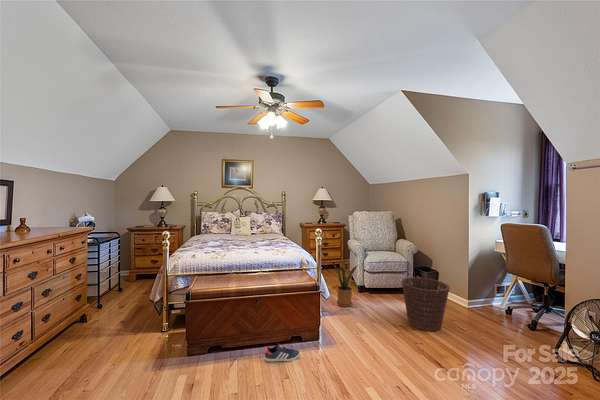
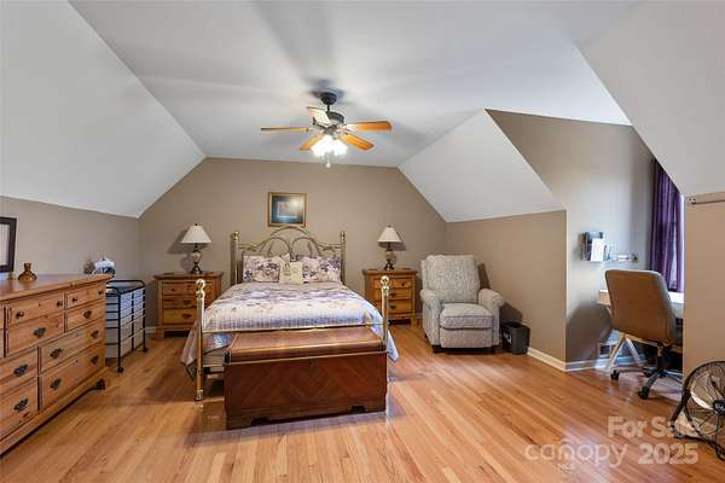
- house plant [331,262,360,308]
- sneaker [264,342,301,363]
- basket [401,276,450,333]
